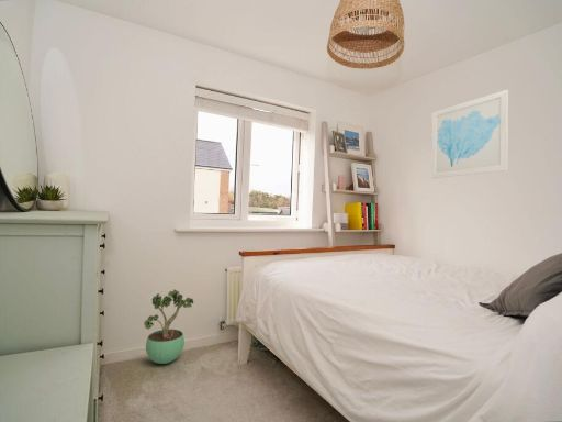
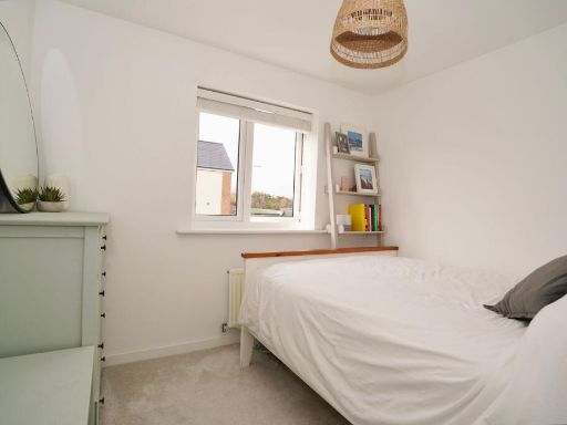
- potted plant [143,288,194,365]
- wall art [430,89,509,179]
